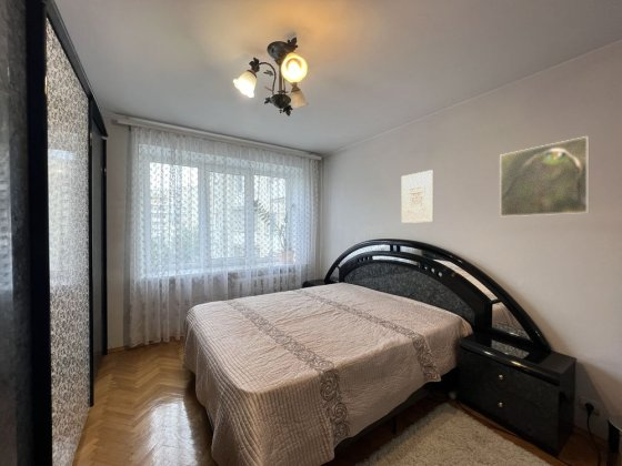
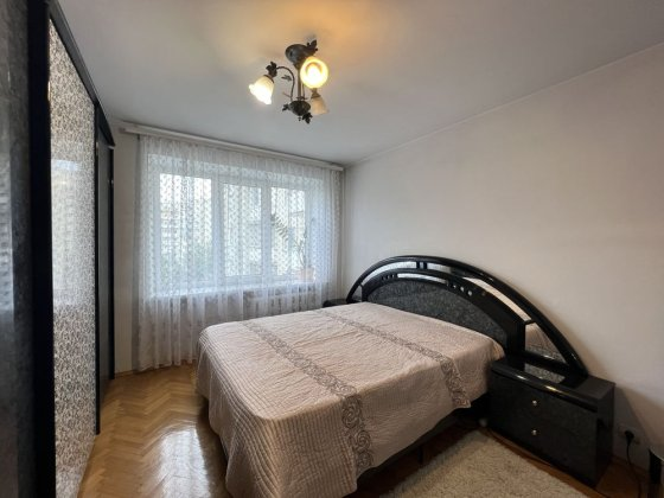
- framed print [499,135,590,217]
- wall art [401,169,434,224]
